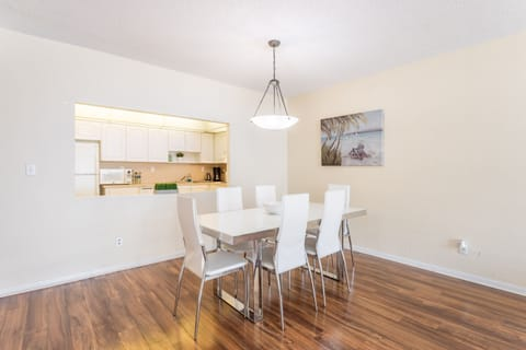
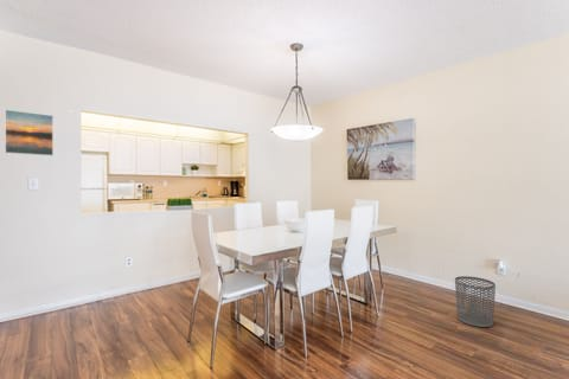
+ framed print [4,108,55,158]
+ waste bin [454,275,497,328]
